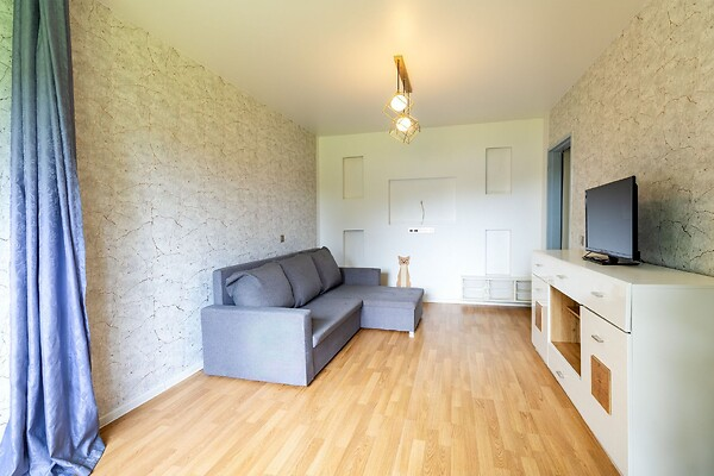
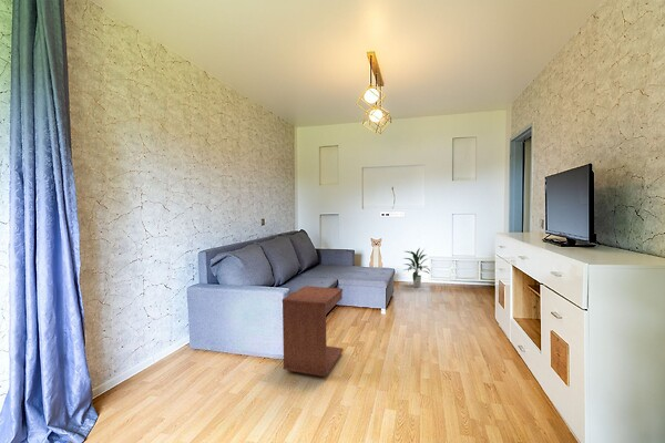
+ indoor plant [401,247,431,288]
+ side table [282,285,345,378]
